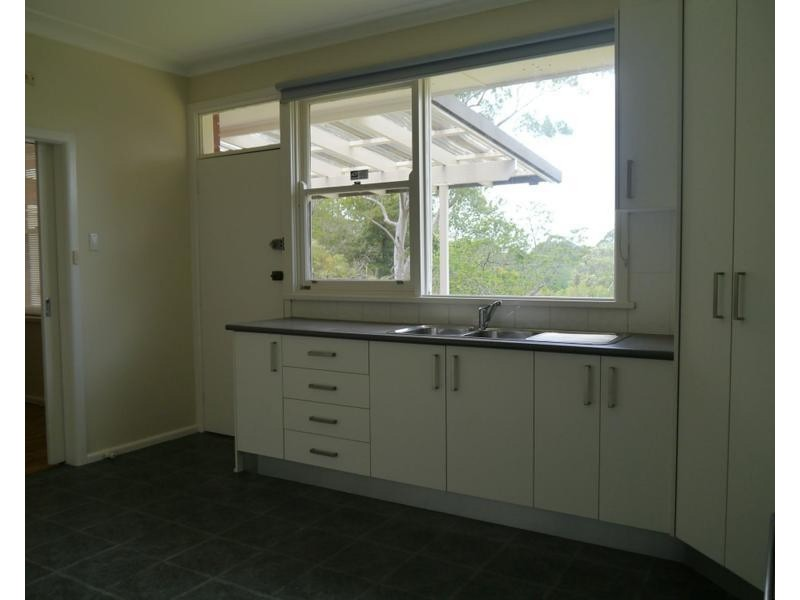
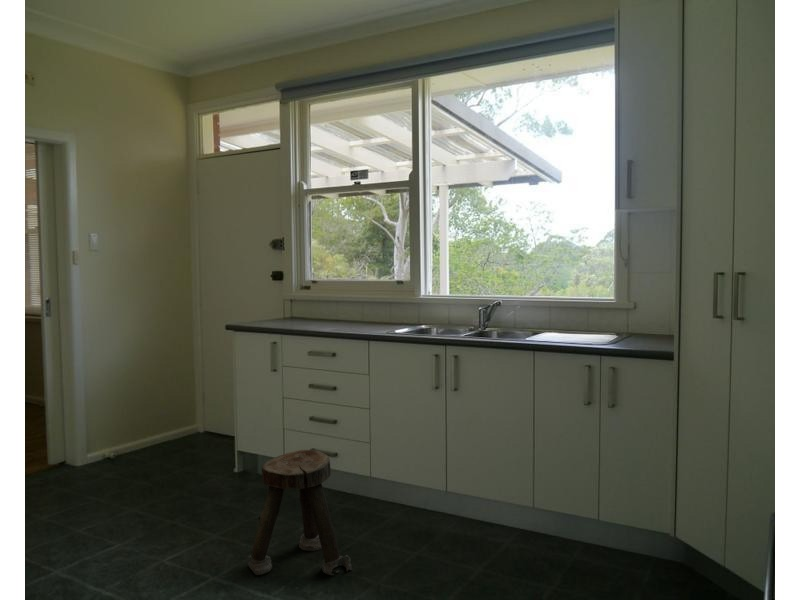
+ stool [247,449,353,576]
